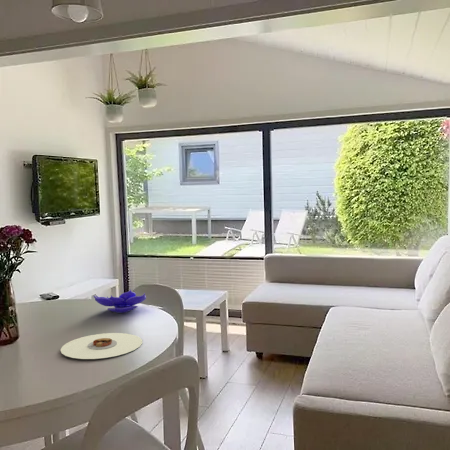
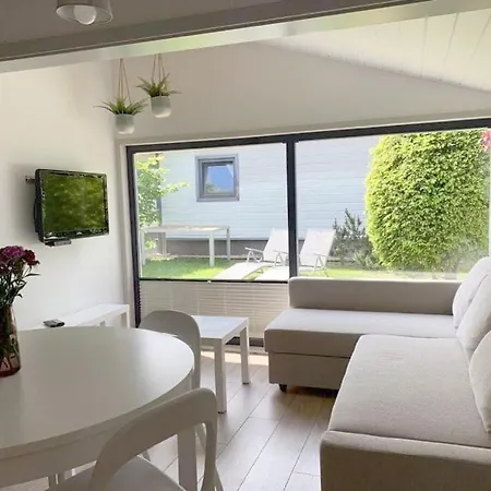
- plate [60,332,143,360]
- decorative bowl [93,288,147,314]
